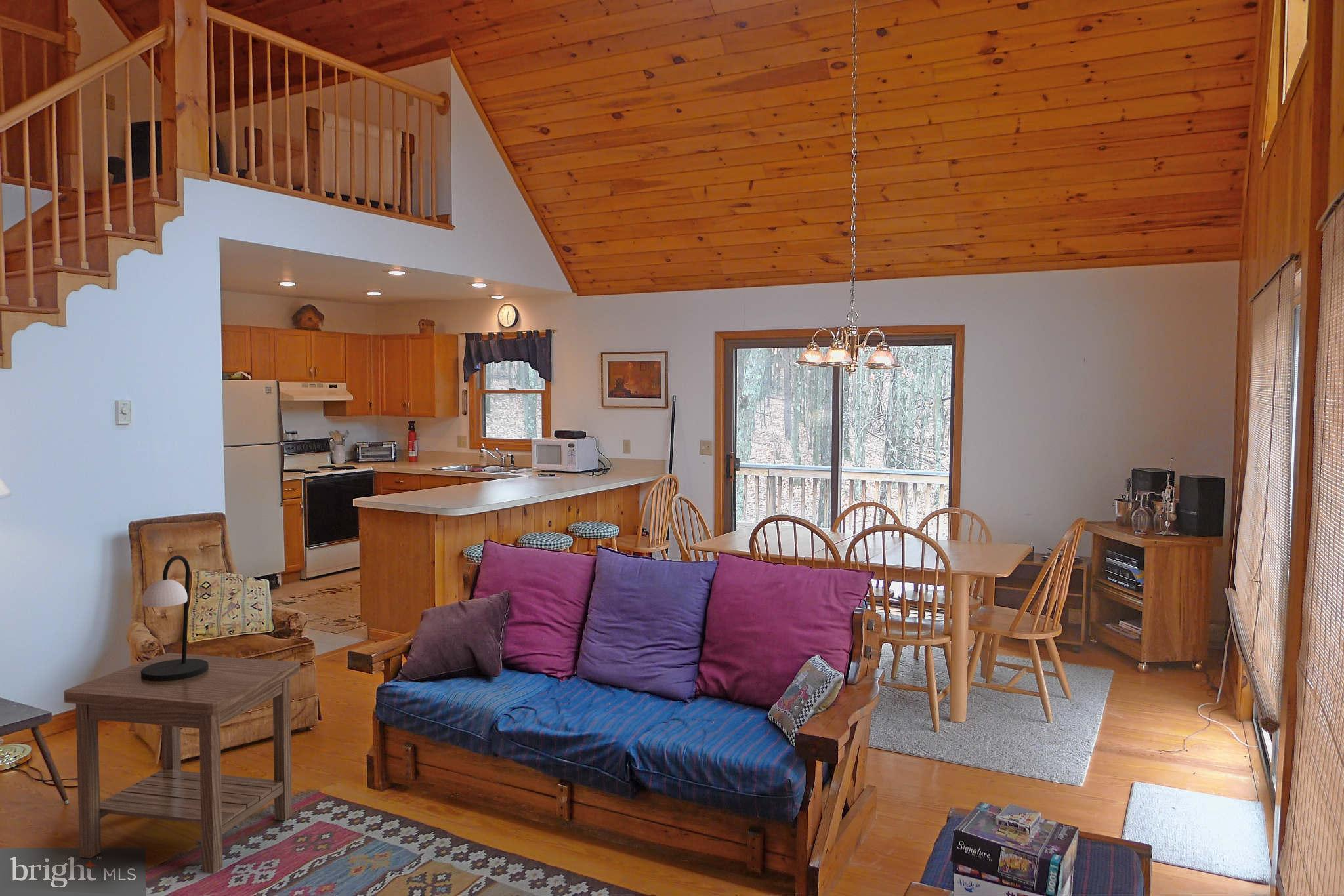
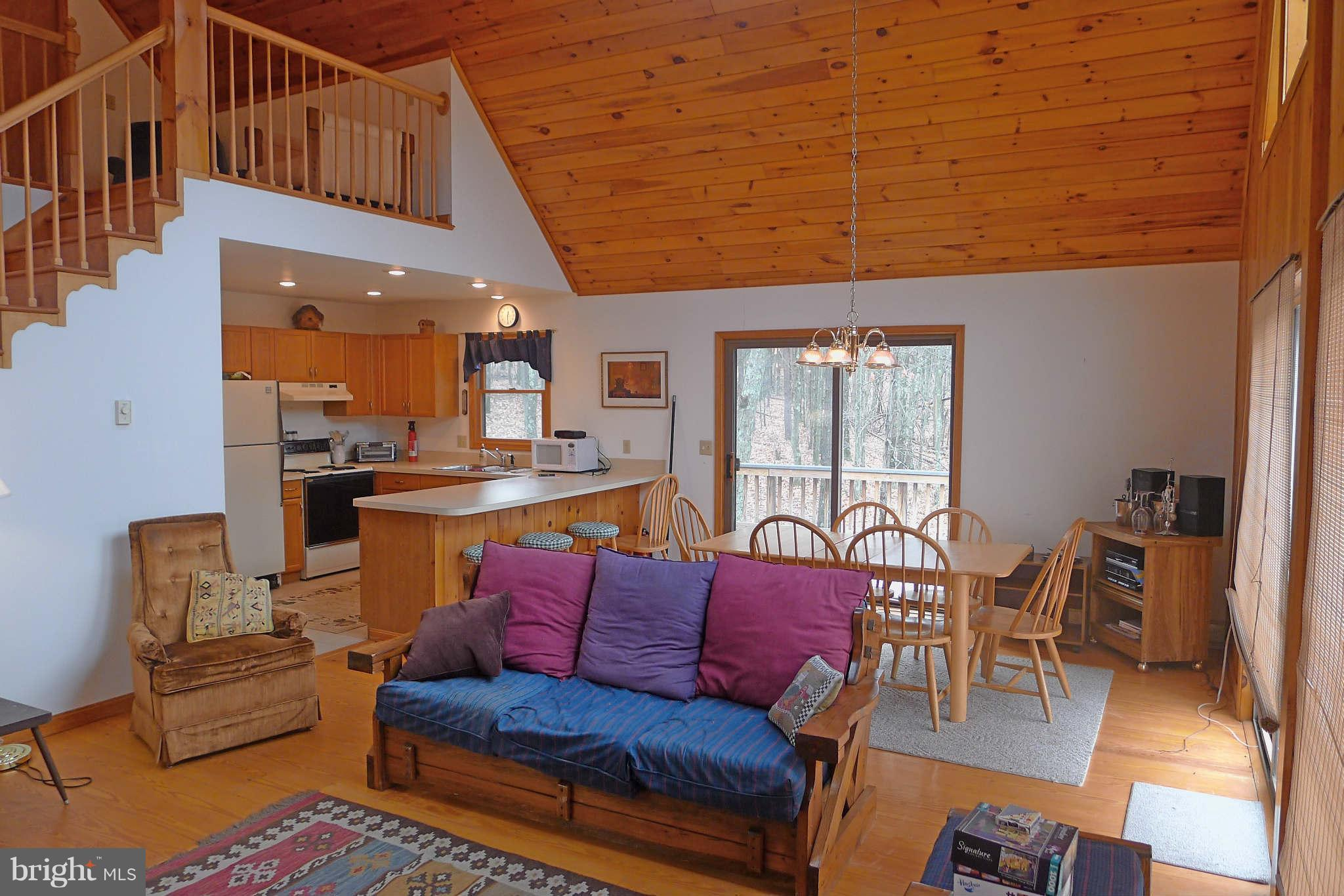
- side table [63,653,301,874]
- table lamp [141,554,209,682]
